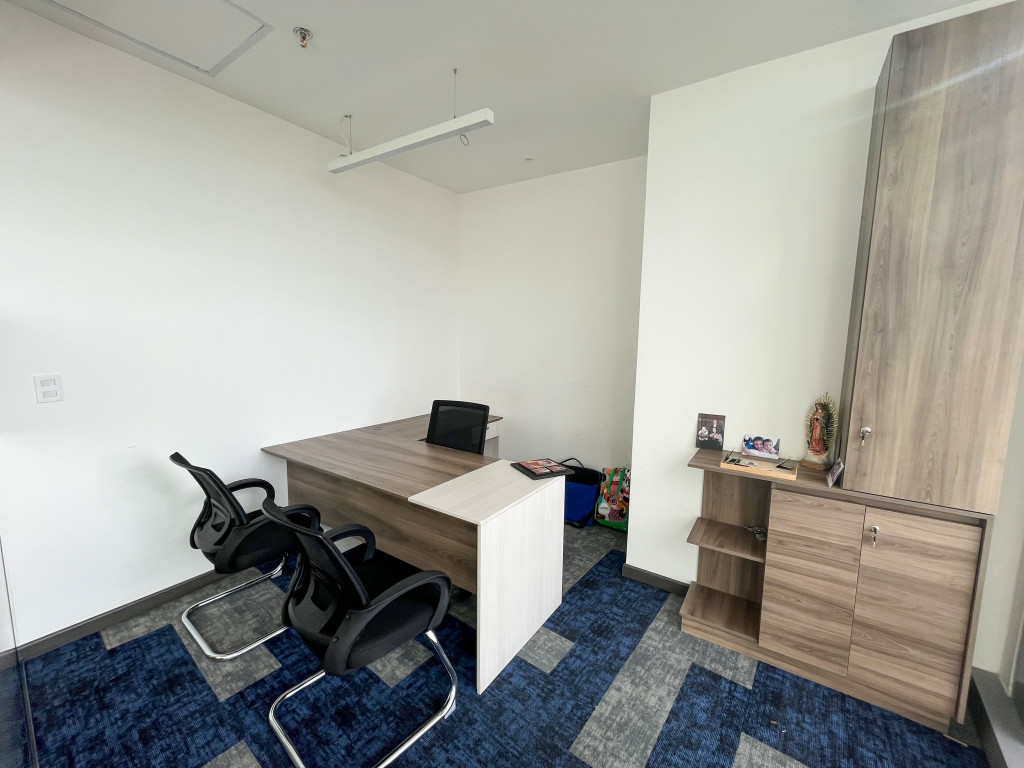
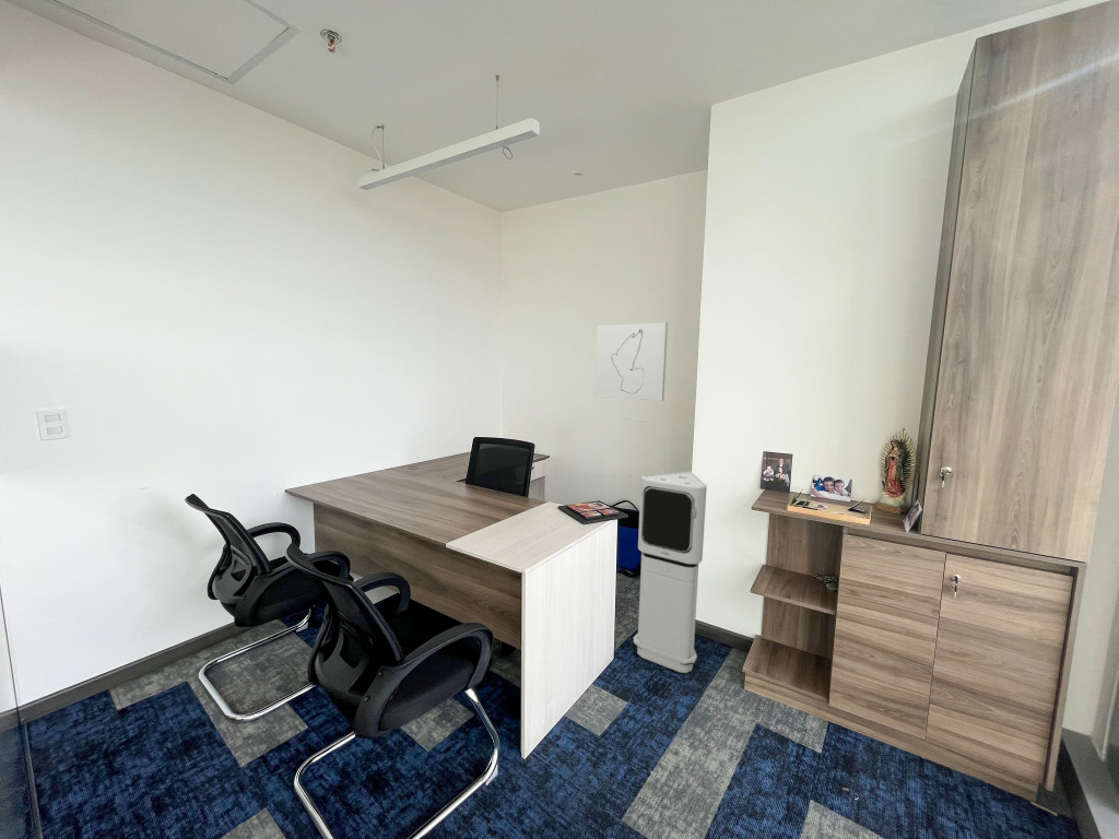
+ air purifier [633,471,708,674]
+ wall art [593,321,669,402]
